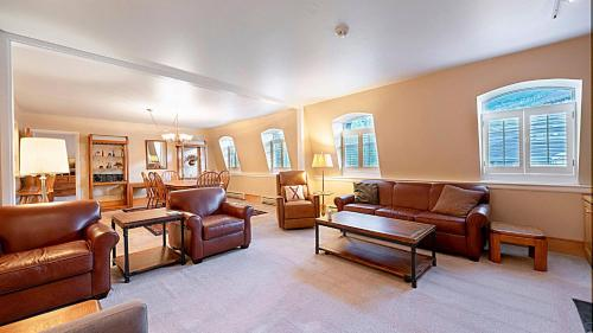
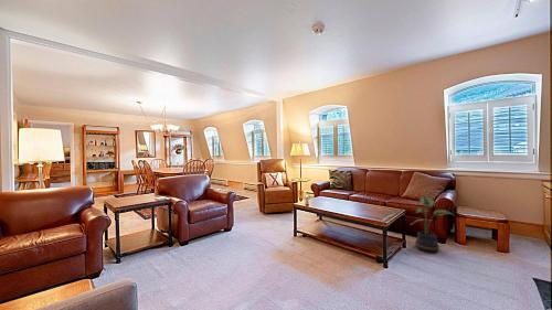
+ potted plant [408,194,456,253]
